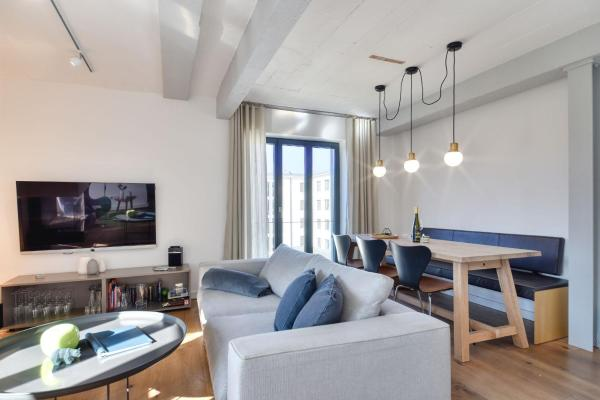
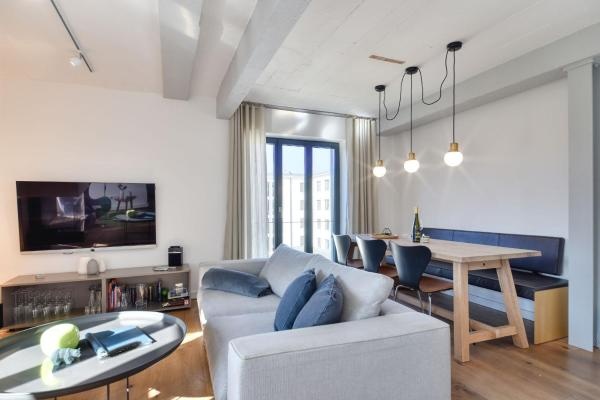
+ remote control [106,340,143,358]
